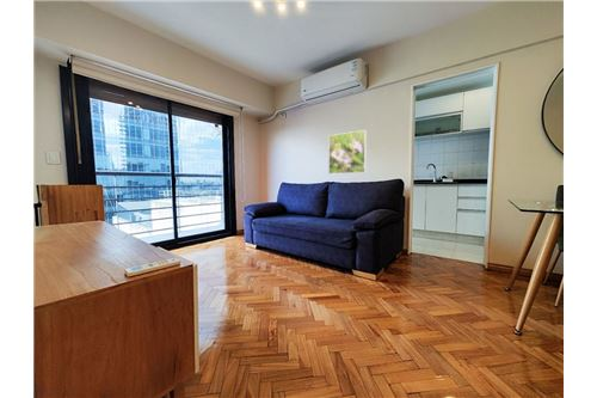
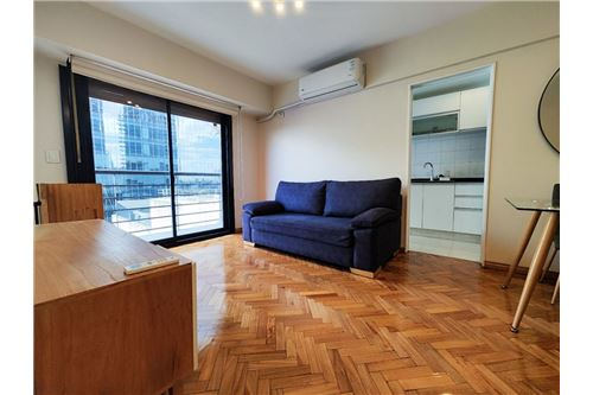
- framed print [327,129,368,174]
